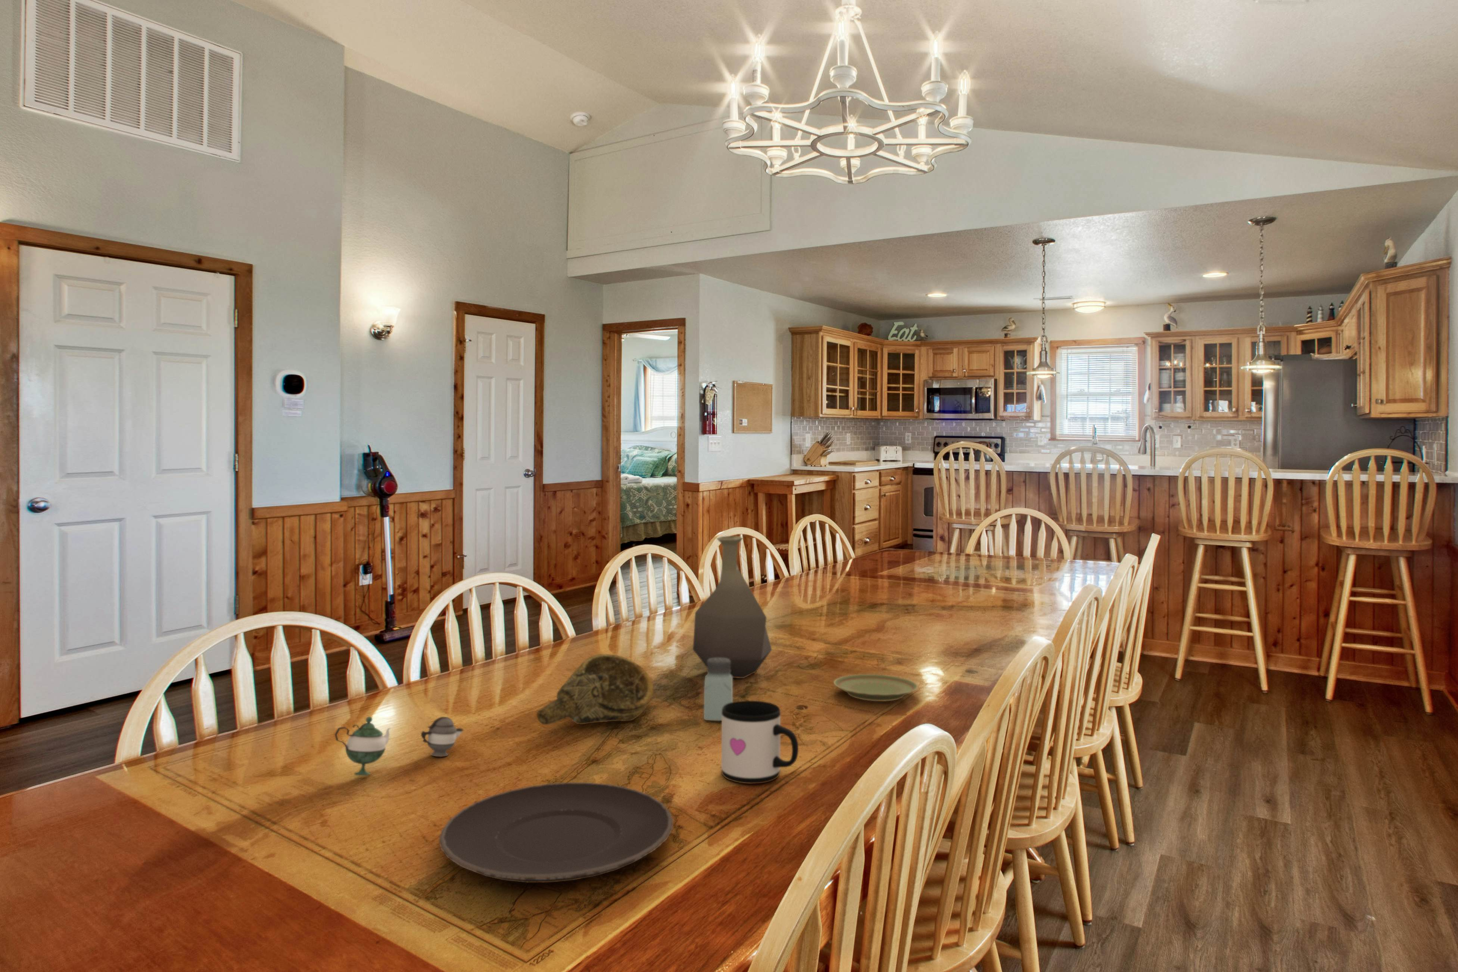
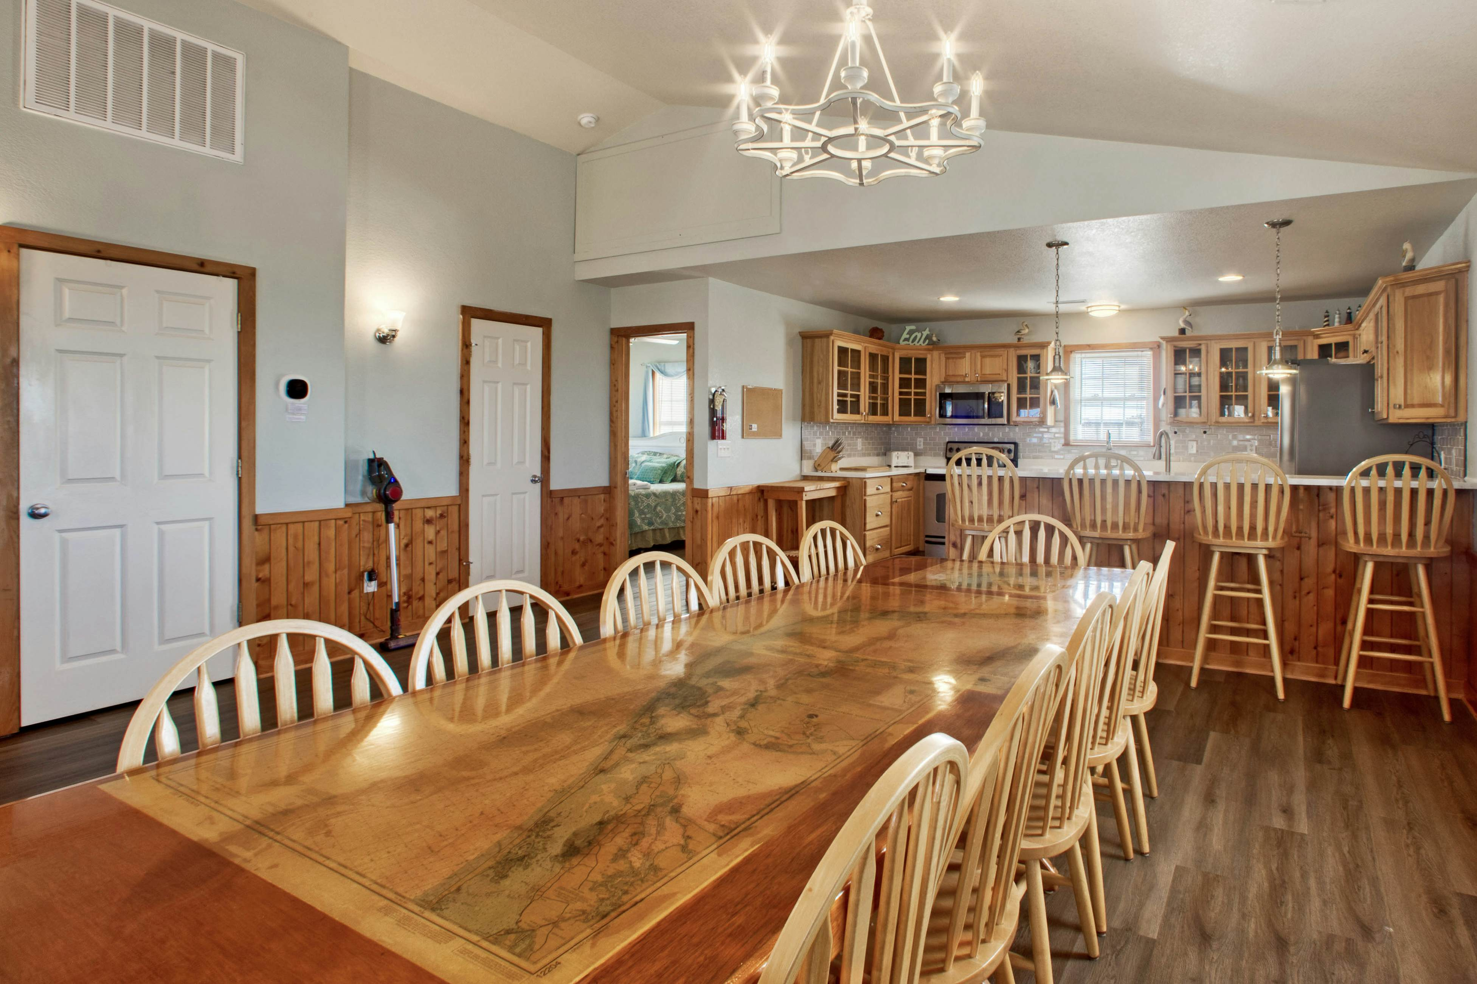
- plate [833,674,919,702]
- vase [692,536,772,679]
- decorative bowl [536,653,654,726]
- mug [721,701,798,784]
- saltshaker [704,657,733,721]
- teapot [334,716,464,777]
- plate [438,782,674,883]
